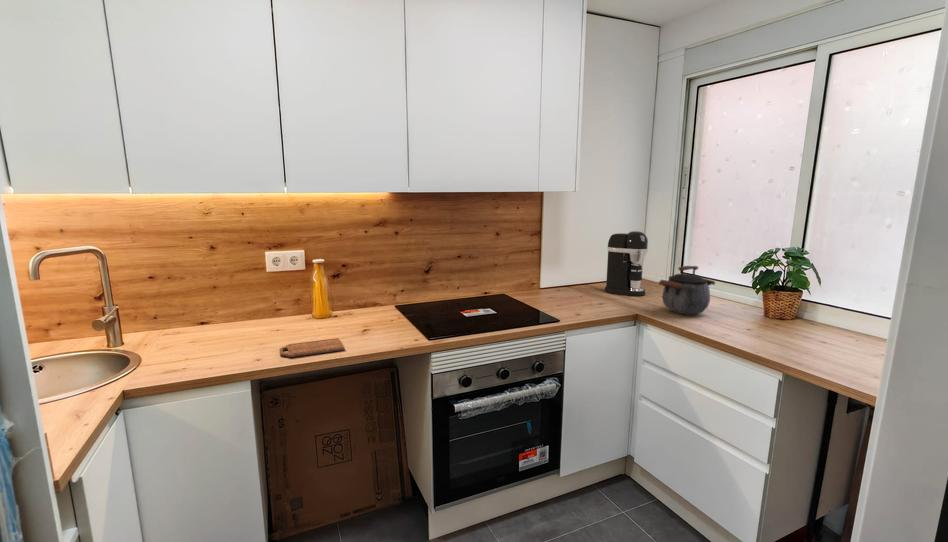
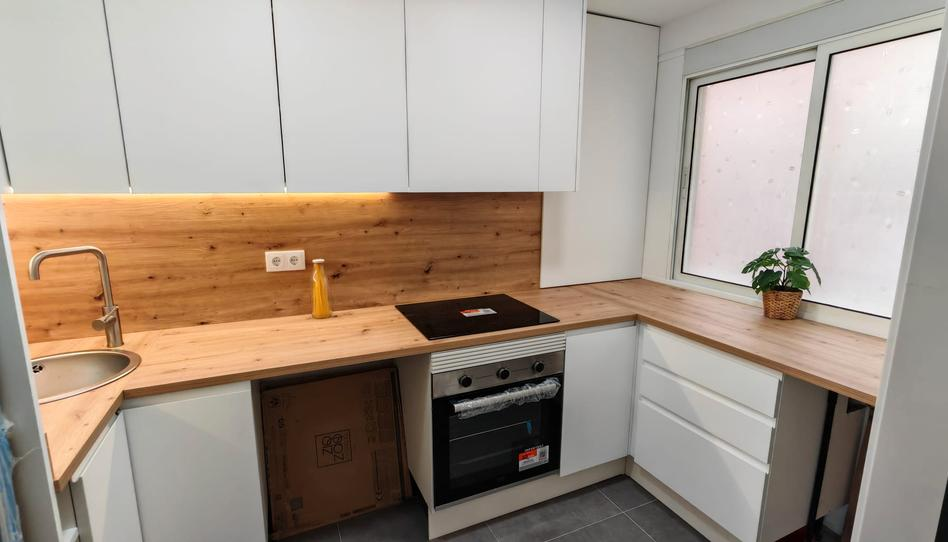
- kettle [658,265,716,315]
- coffee maker [603,230,649,297]
- cutting board [278,337,345,358]
